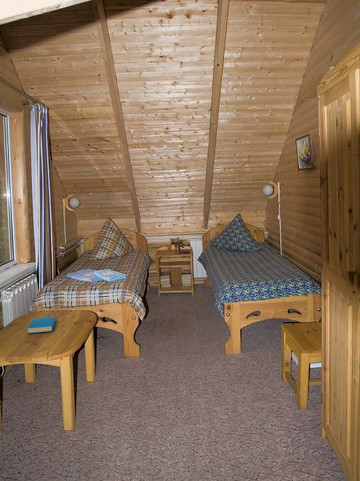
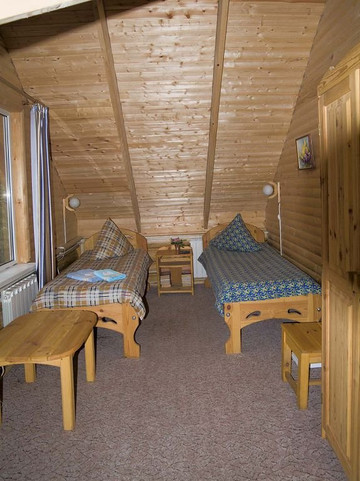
- book [27,316,57,334]
